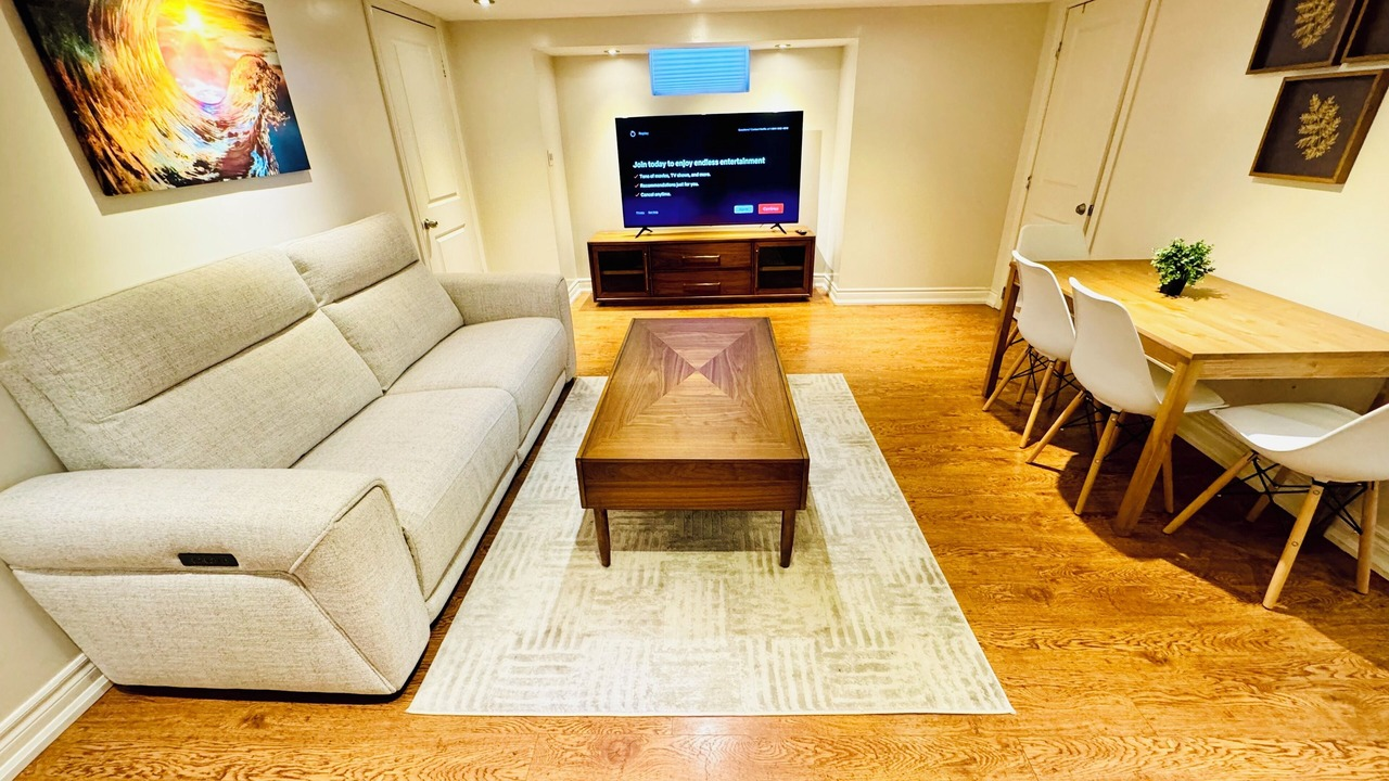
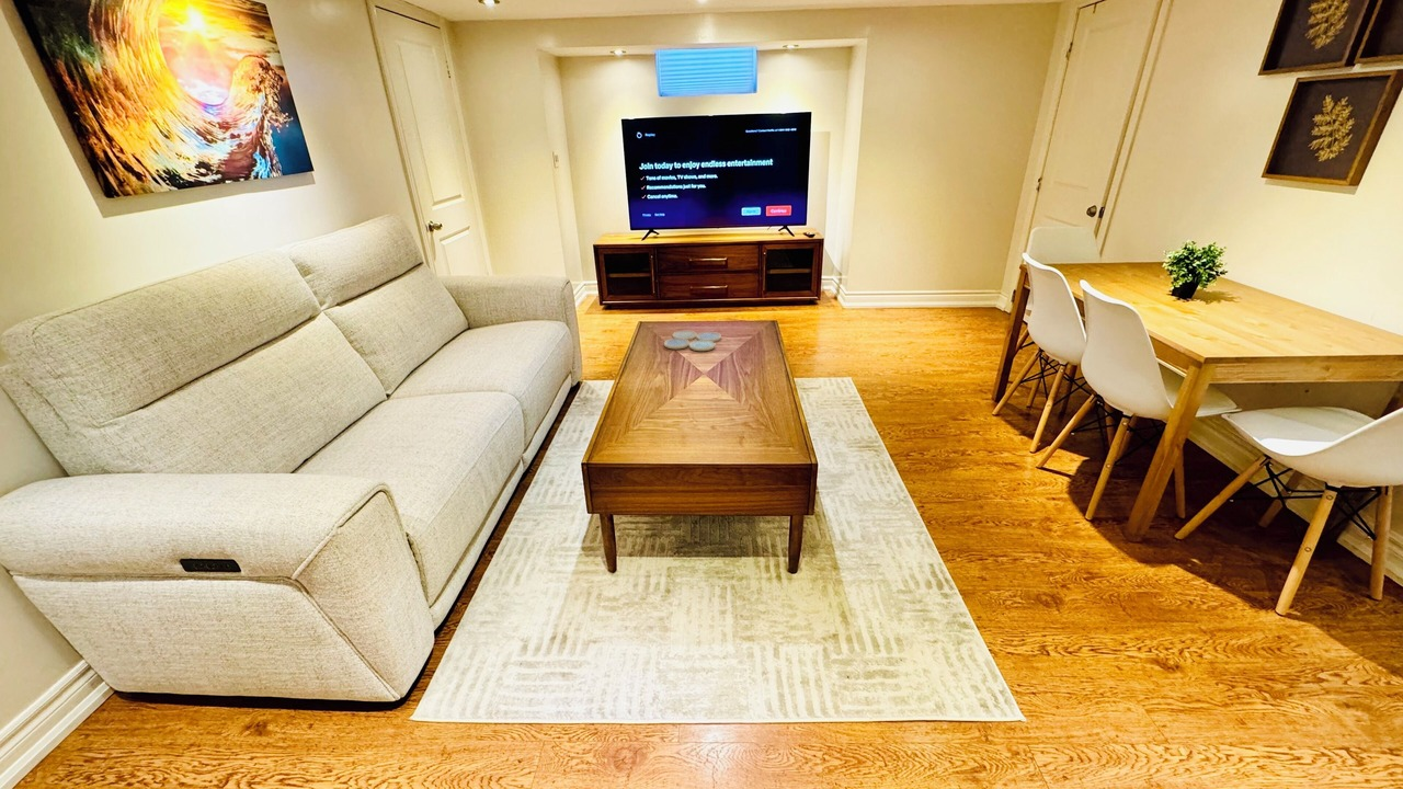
+ drink coaster [663,330,722,352]
